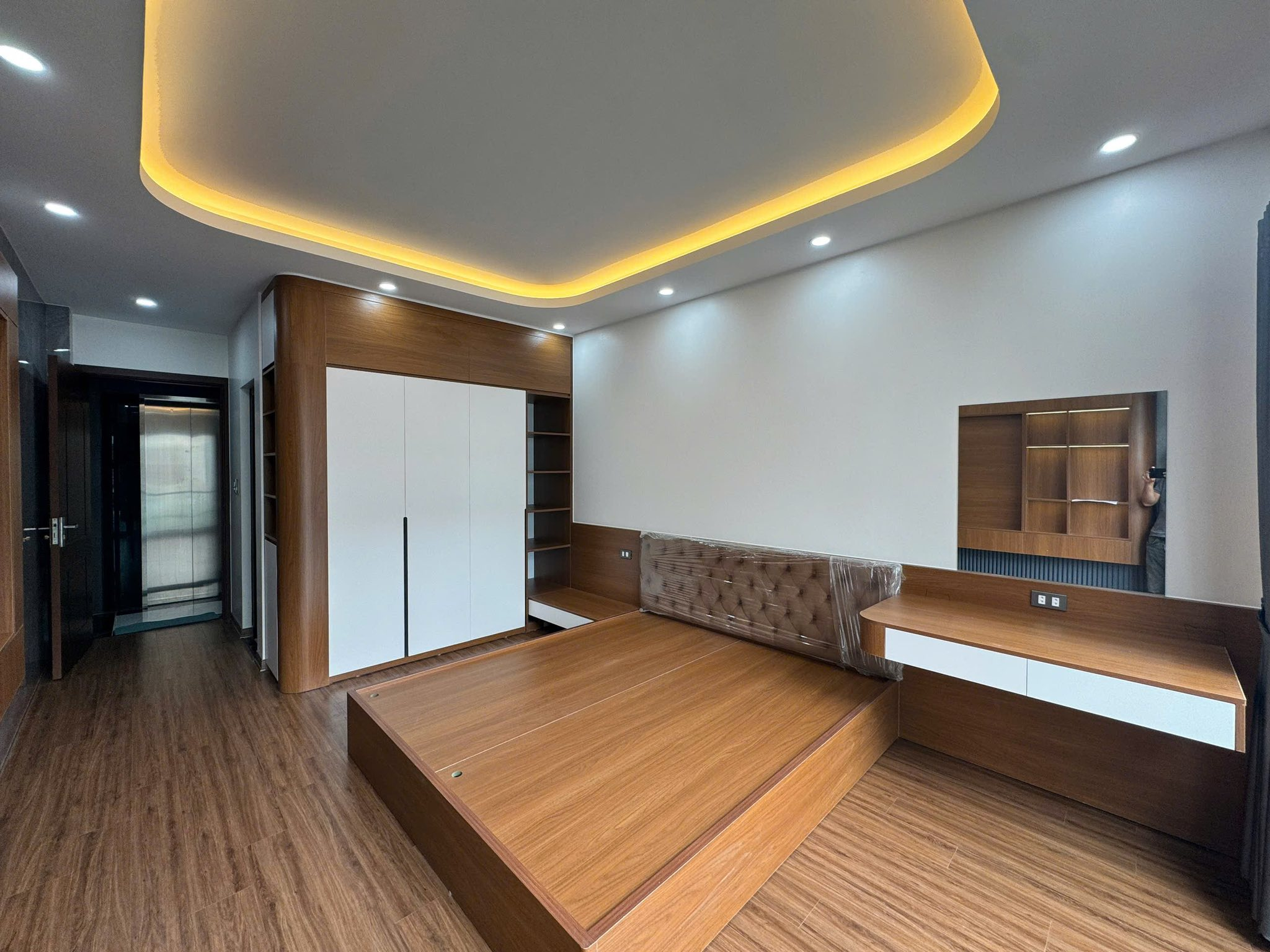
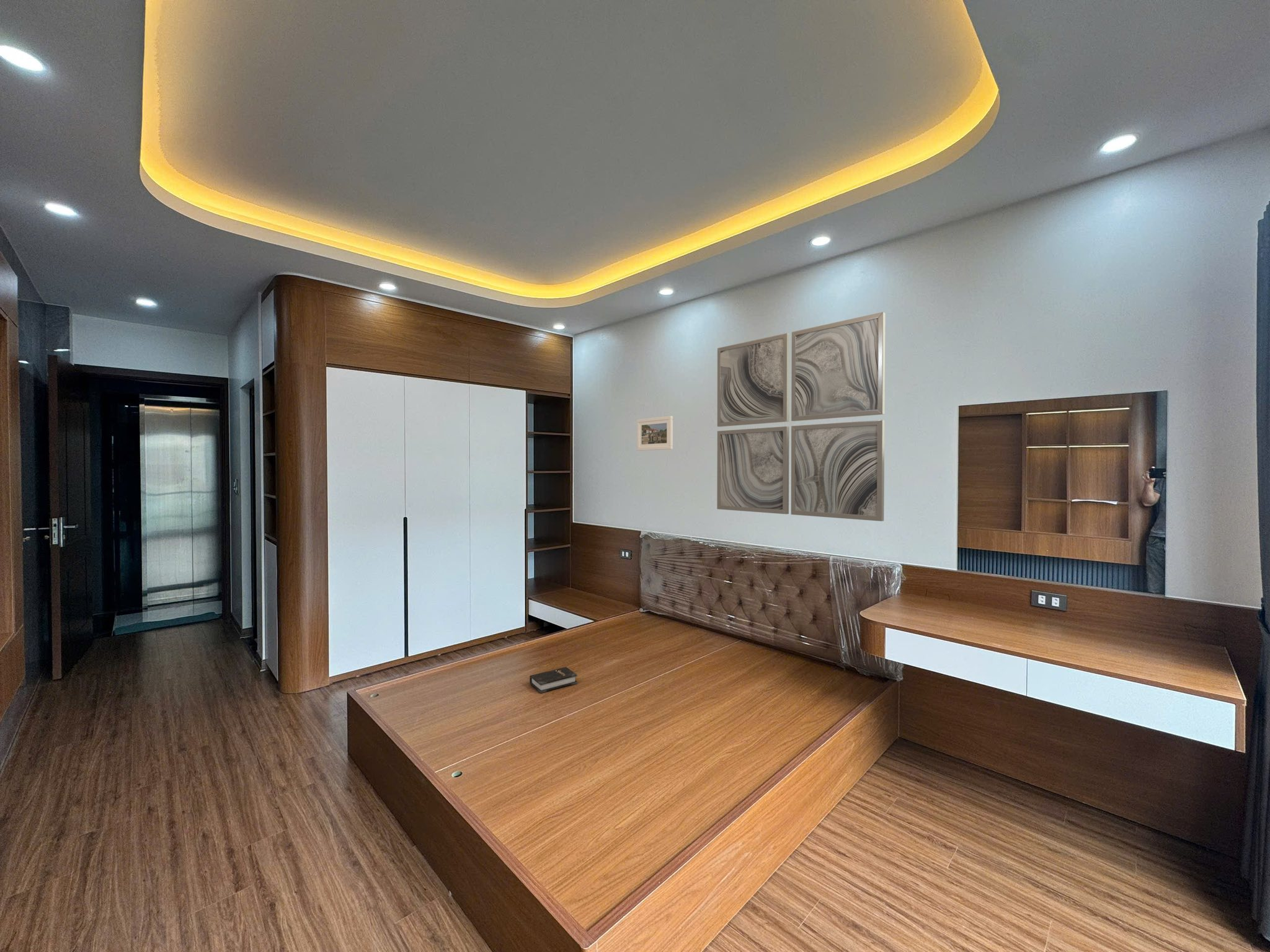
+ hardback book [529,666,578,694]
+ wall art [716,312,886,522]
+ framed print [636,415,673,451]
